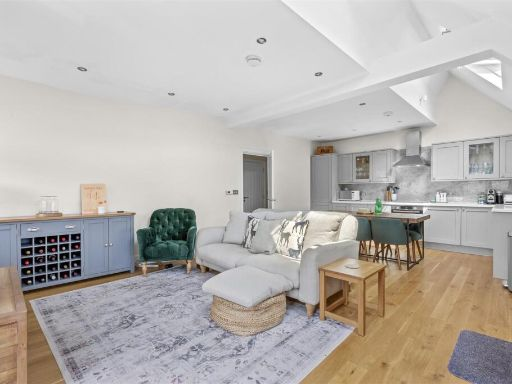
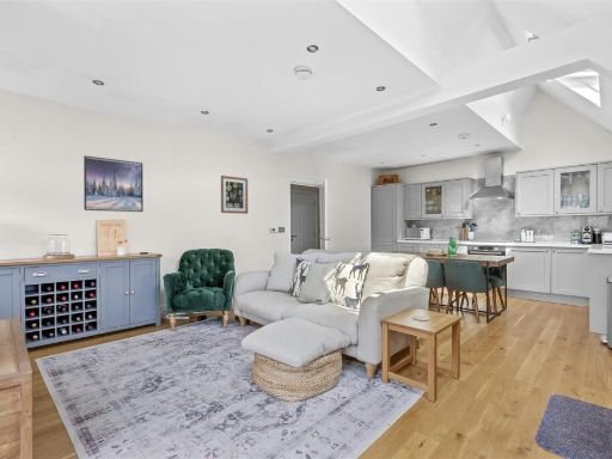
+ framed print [82,154,145,213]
+ wall art [220,175,249,215]
